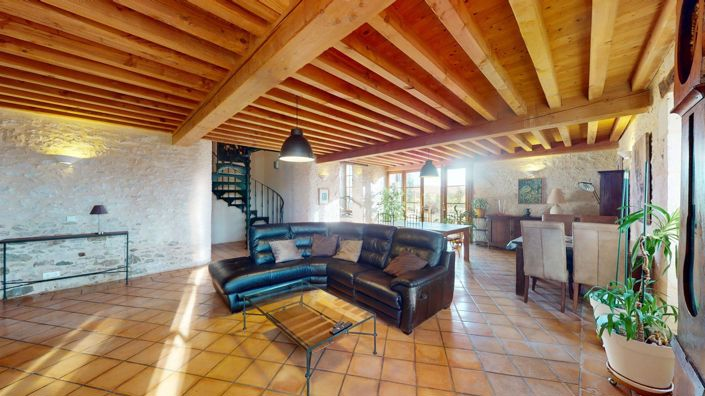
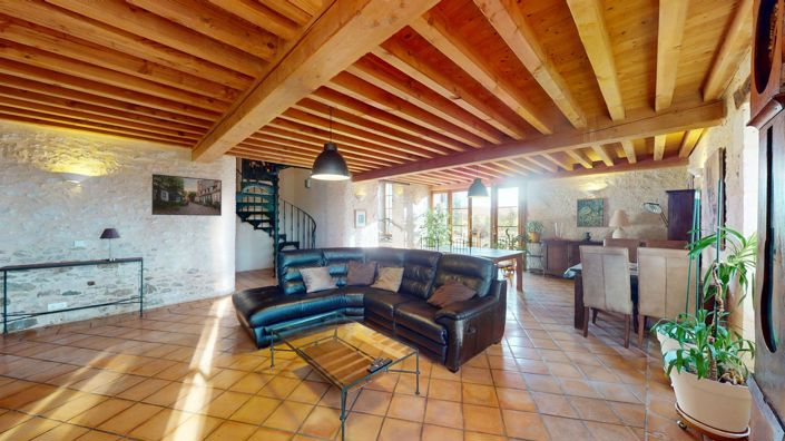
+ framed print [150,173,223,217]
